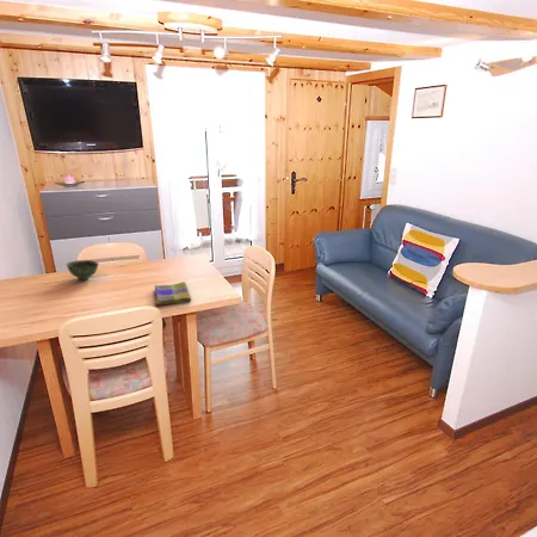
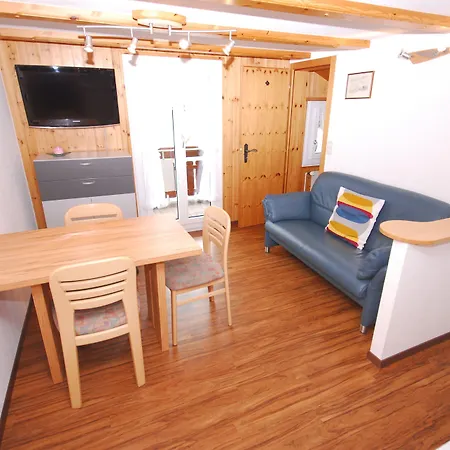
- dish towel [154,280,192,307]
- bowl [66,259,100,280]
